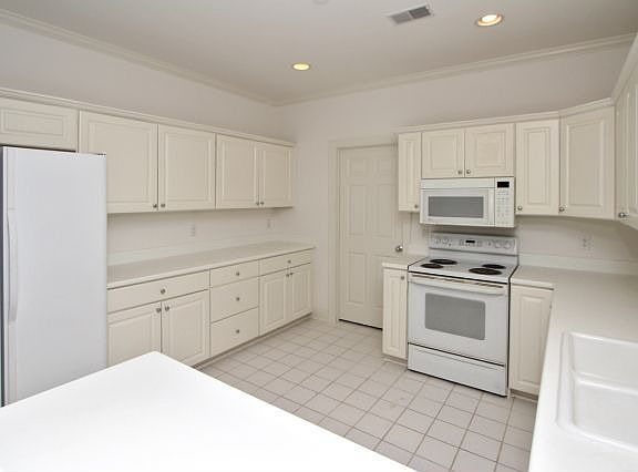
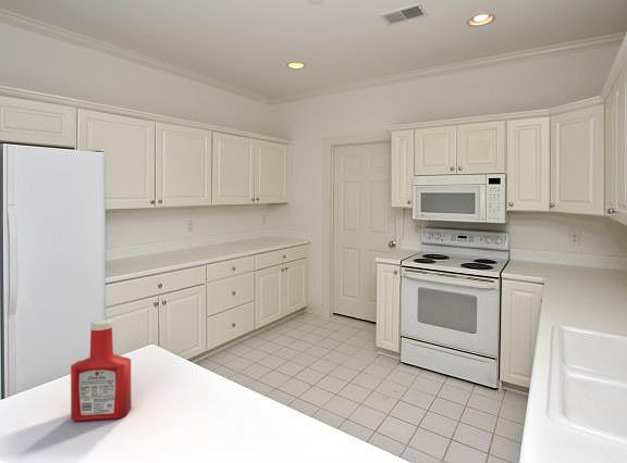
+ soap bottle [70,318,132,422]
